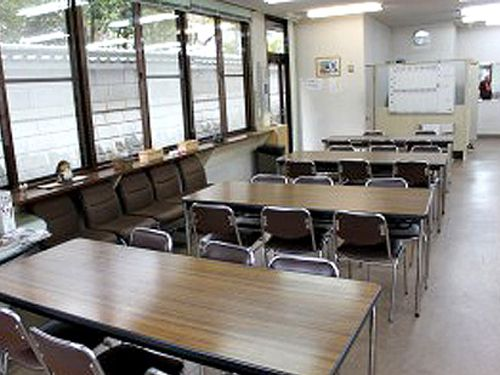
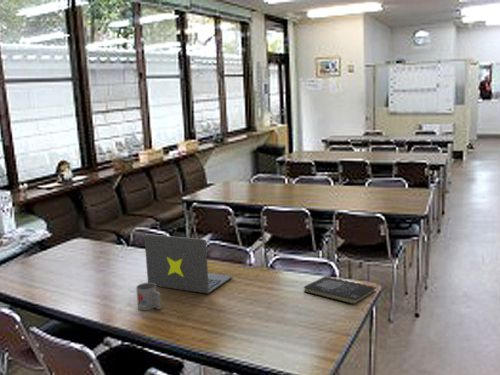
+ notebook [303,276,377,305]
+ mug [135,282,162,311]
+ laptop [143,233,234,295]
